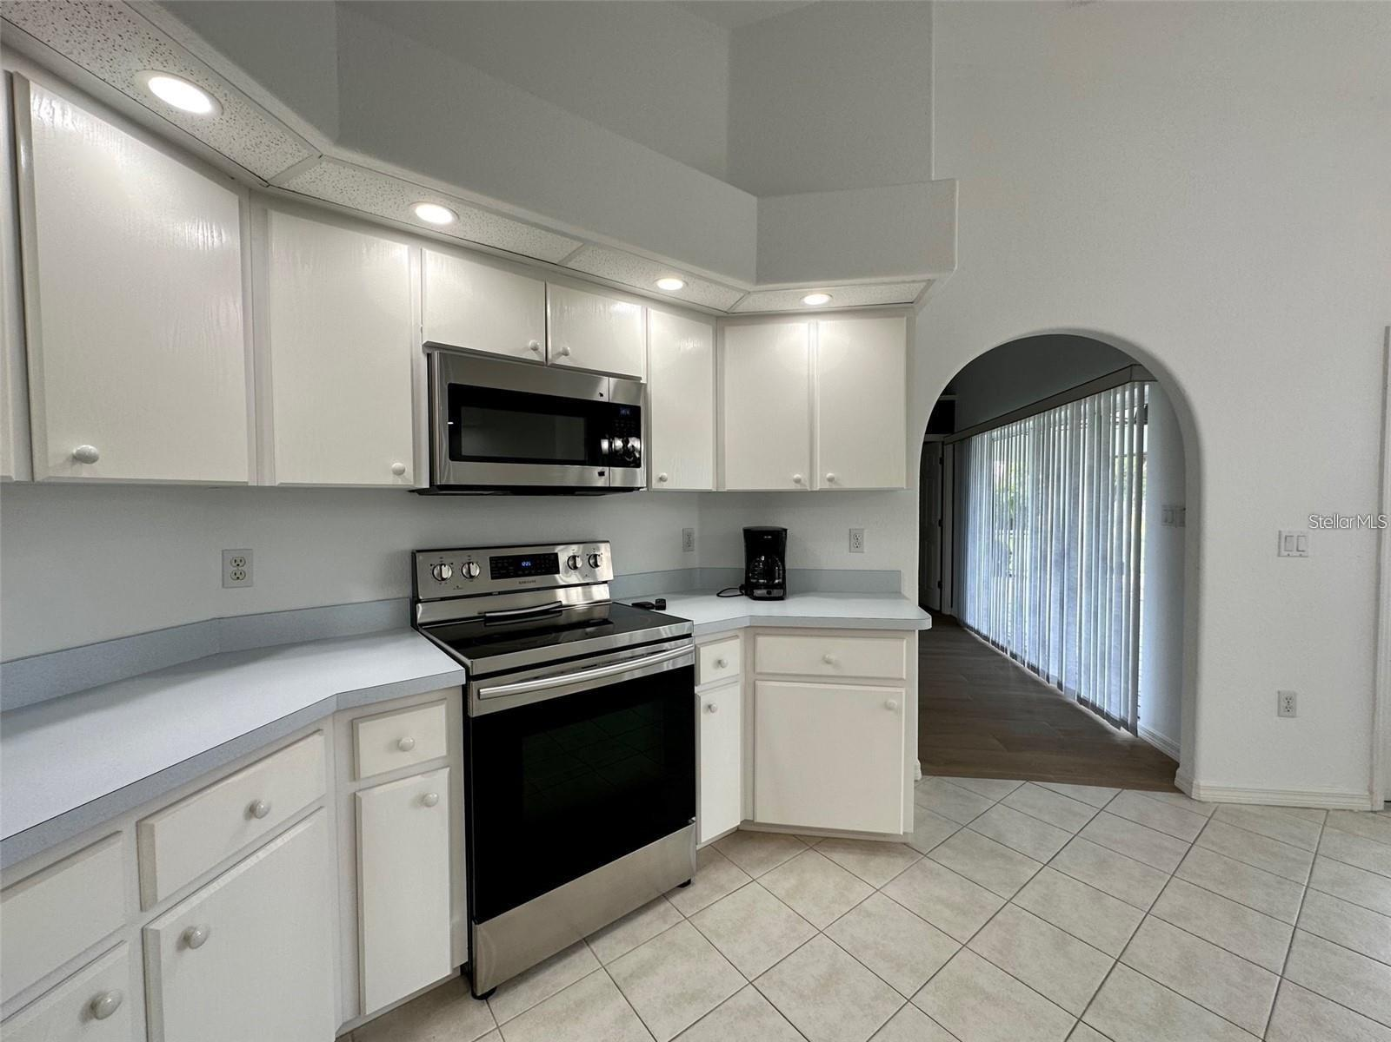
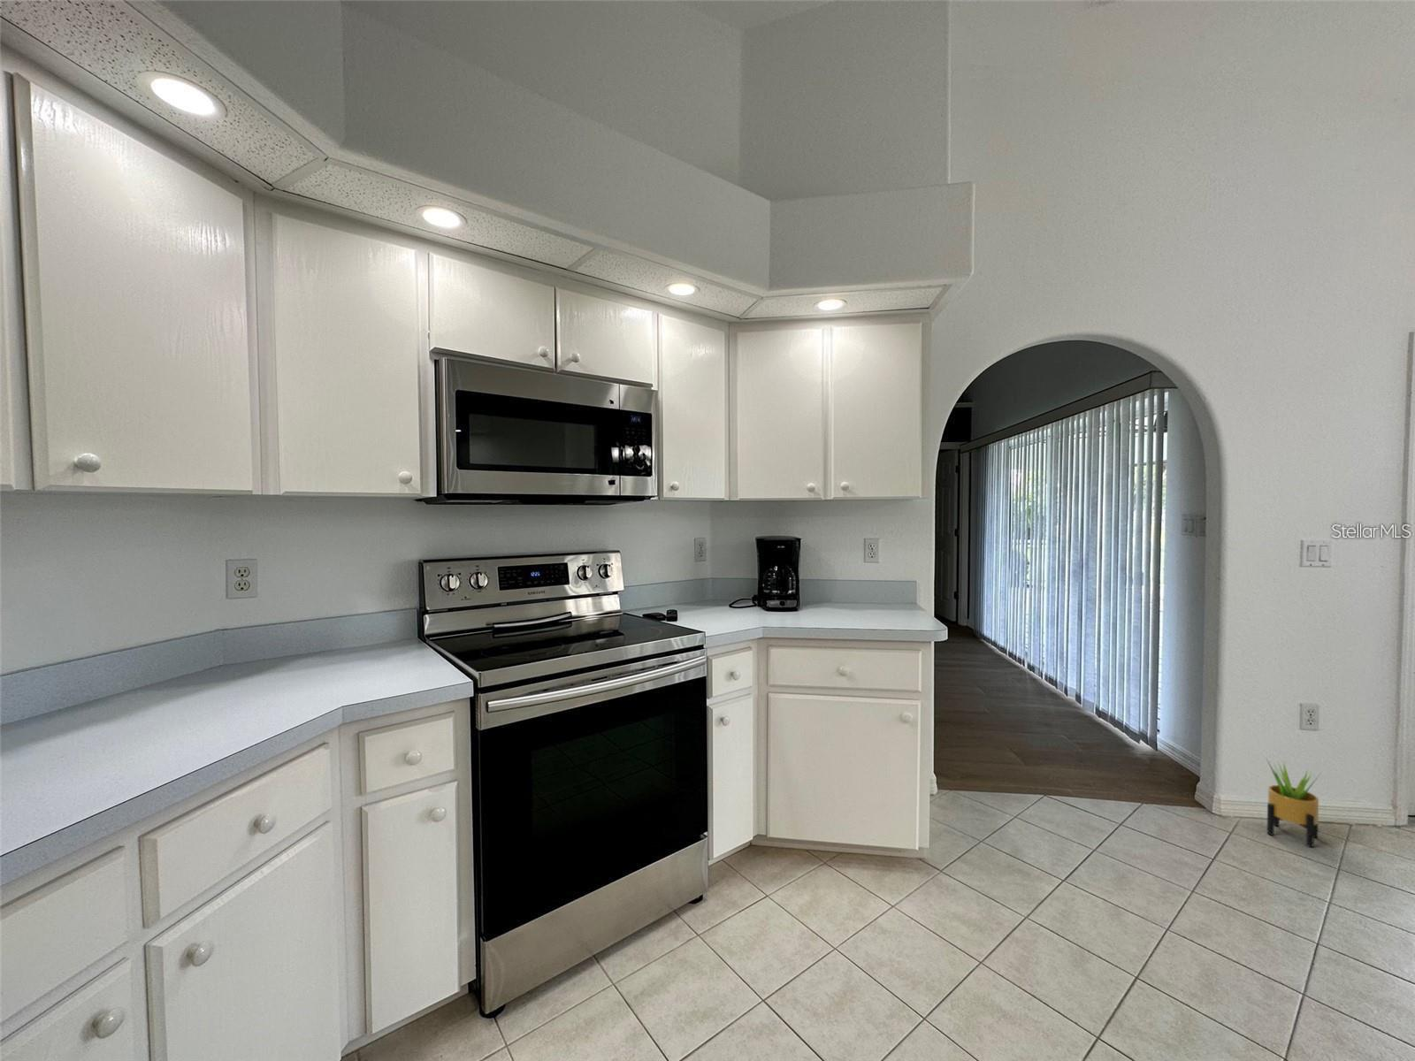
+ potted plant [1265,756,1323,848]
